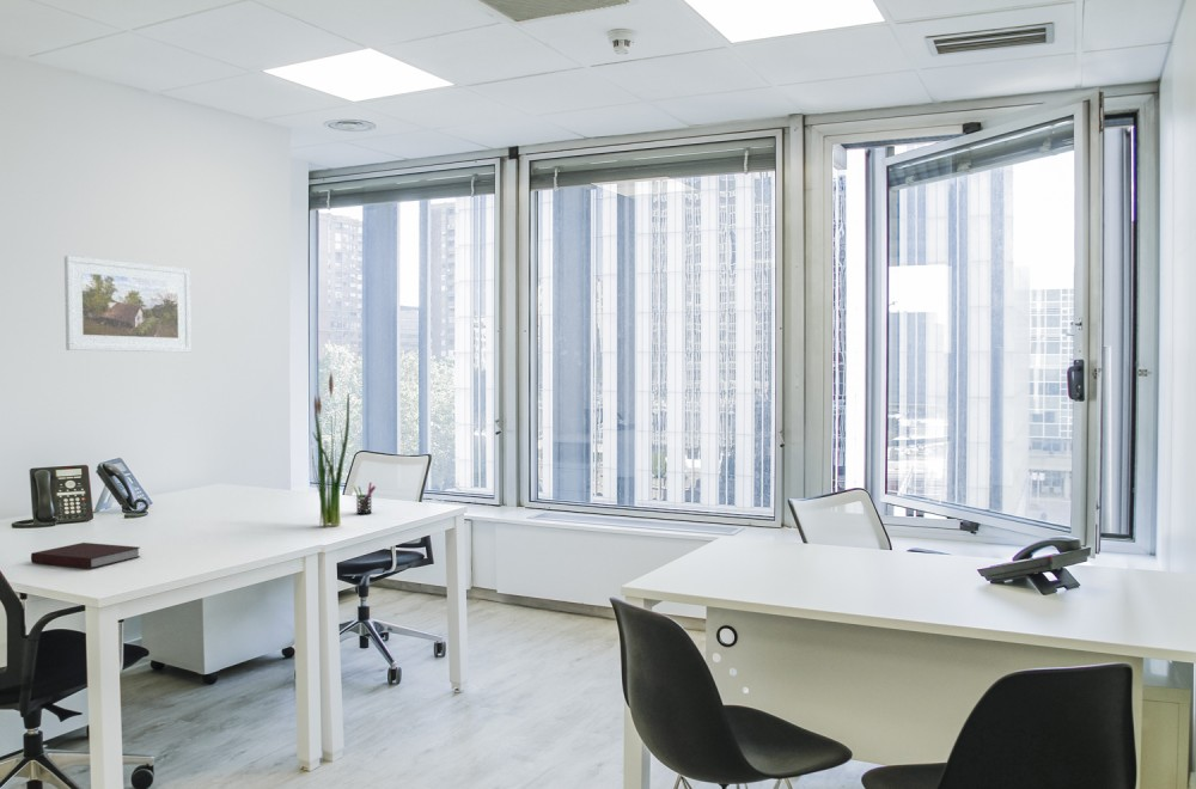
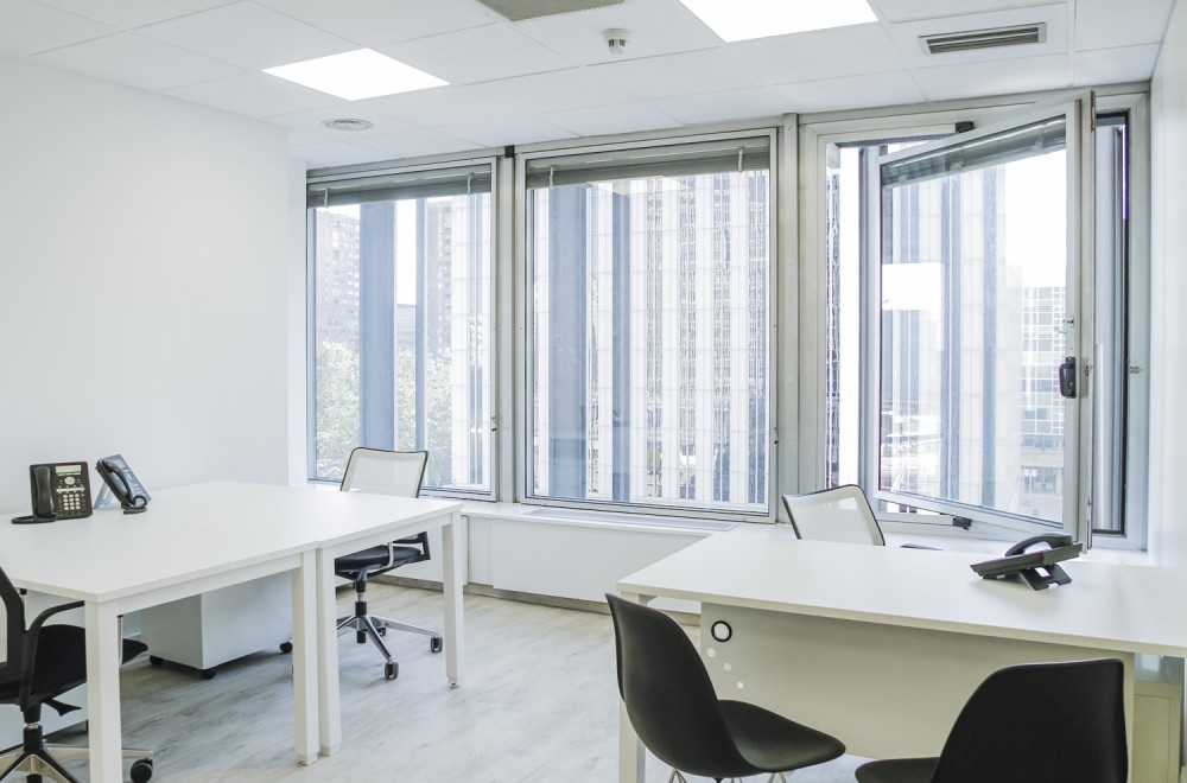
- pen holder [353,482,377,515]
- plant [310,372,350,527]
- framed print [63,255,193,354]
- notebook [30,542,141,569]
